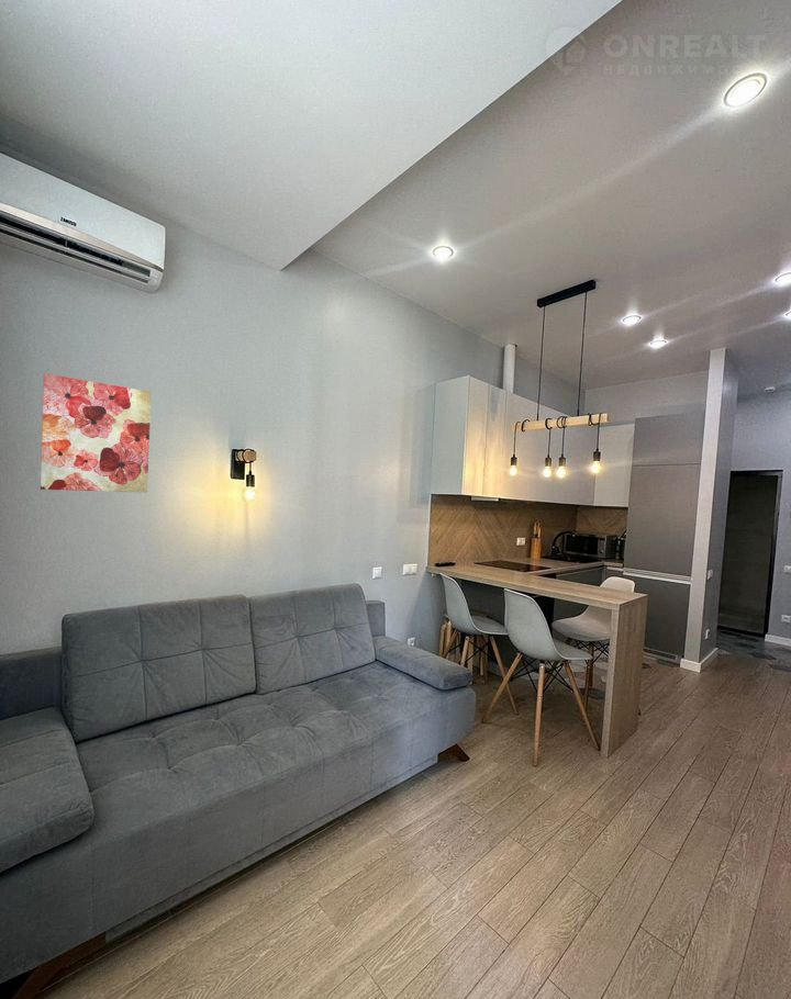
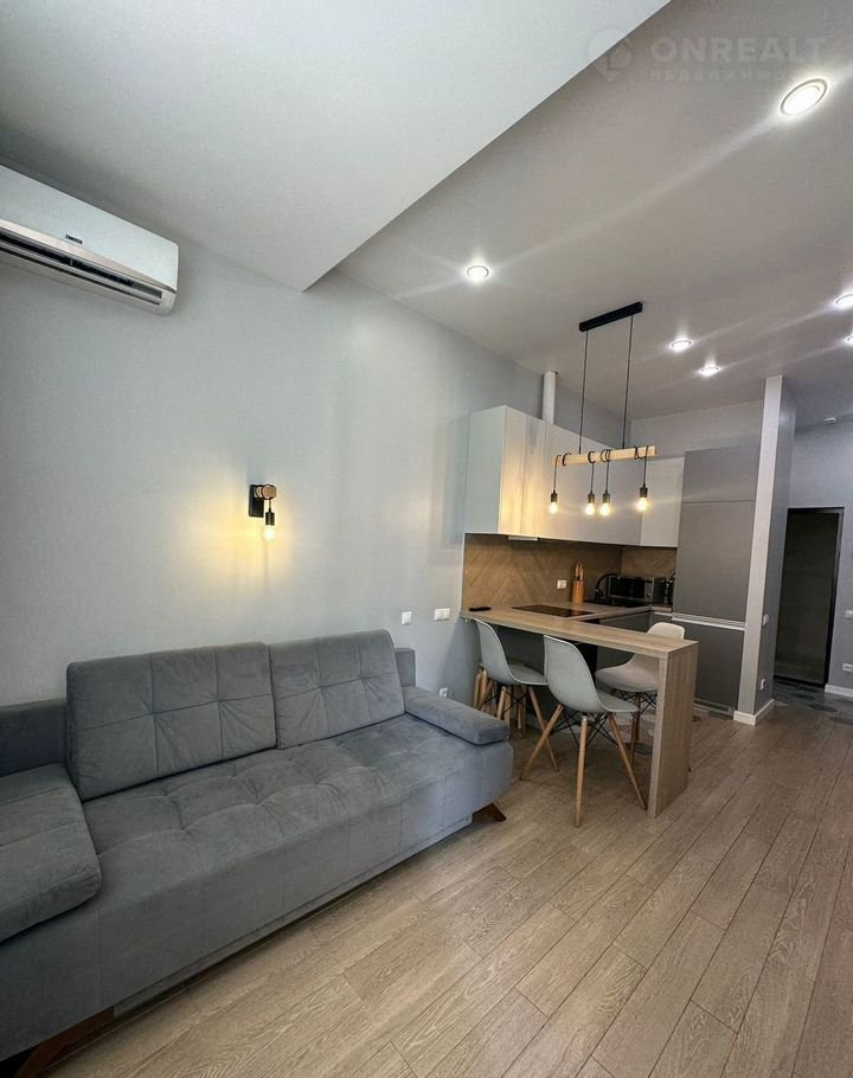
- wall art [40,372,153,494]
